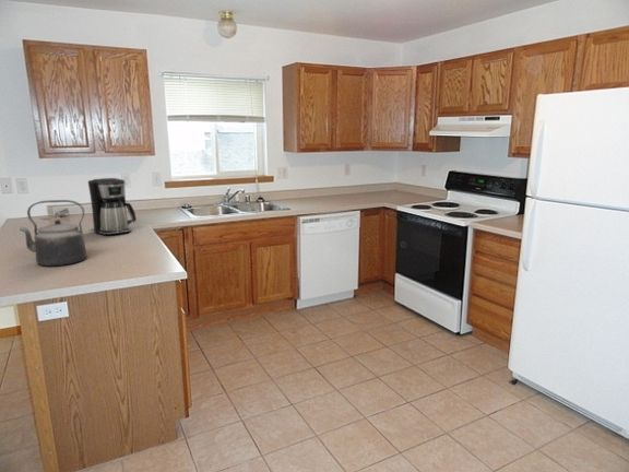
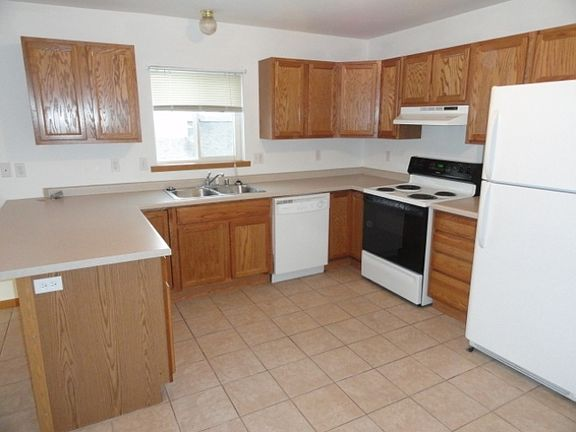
- kettle [19,199,87,267]
- coffee maker [87,177,138,236]
